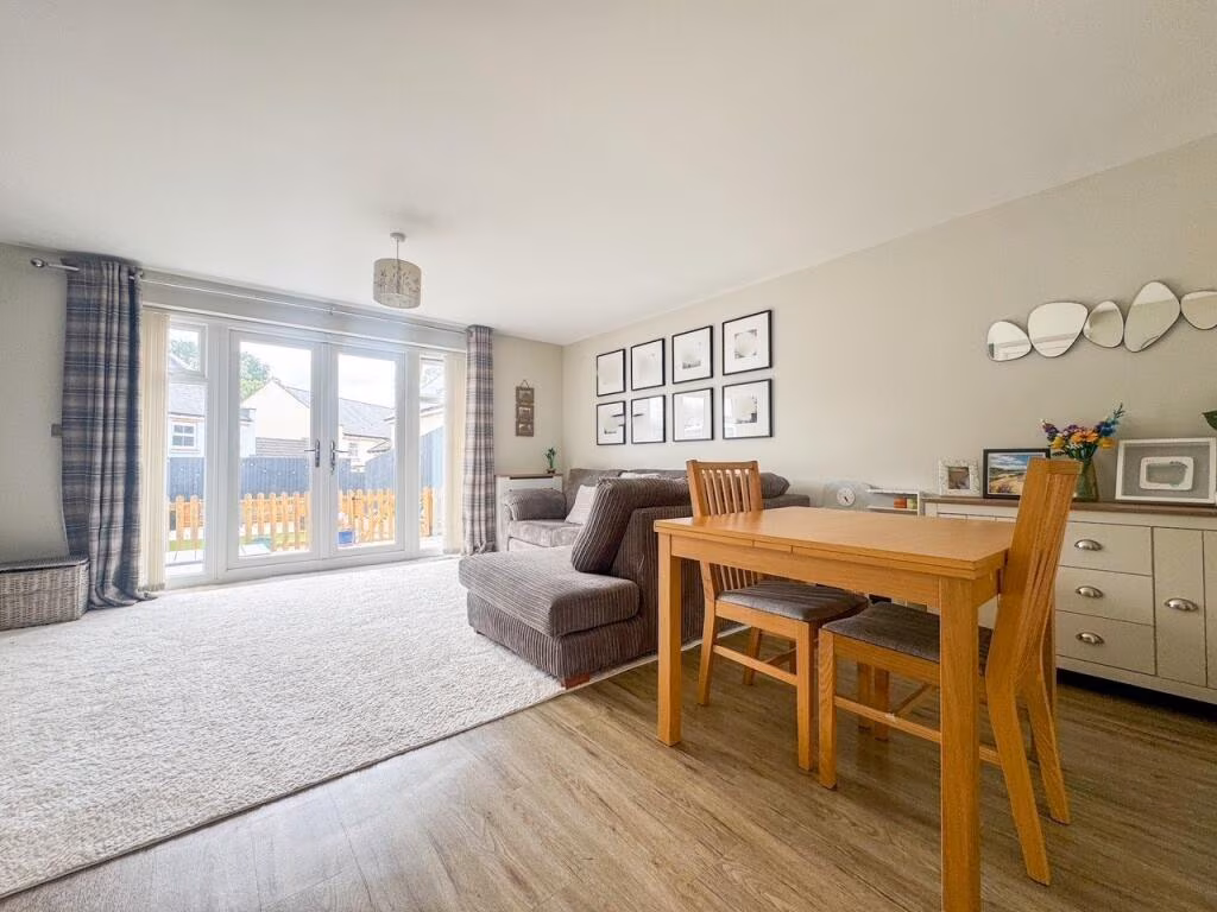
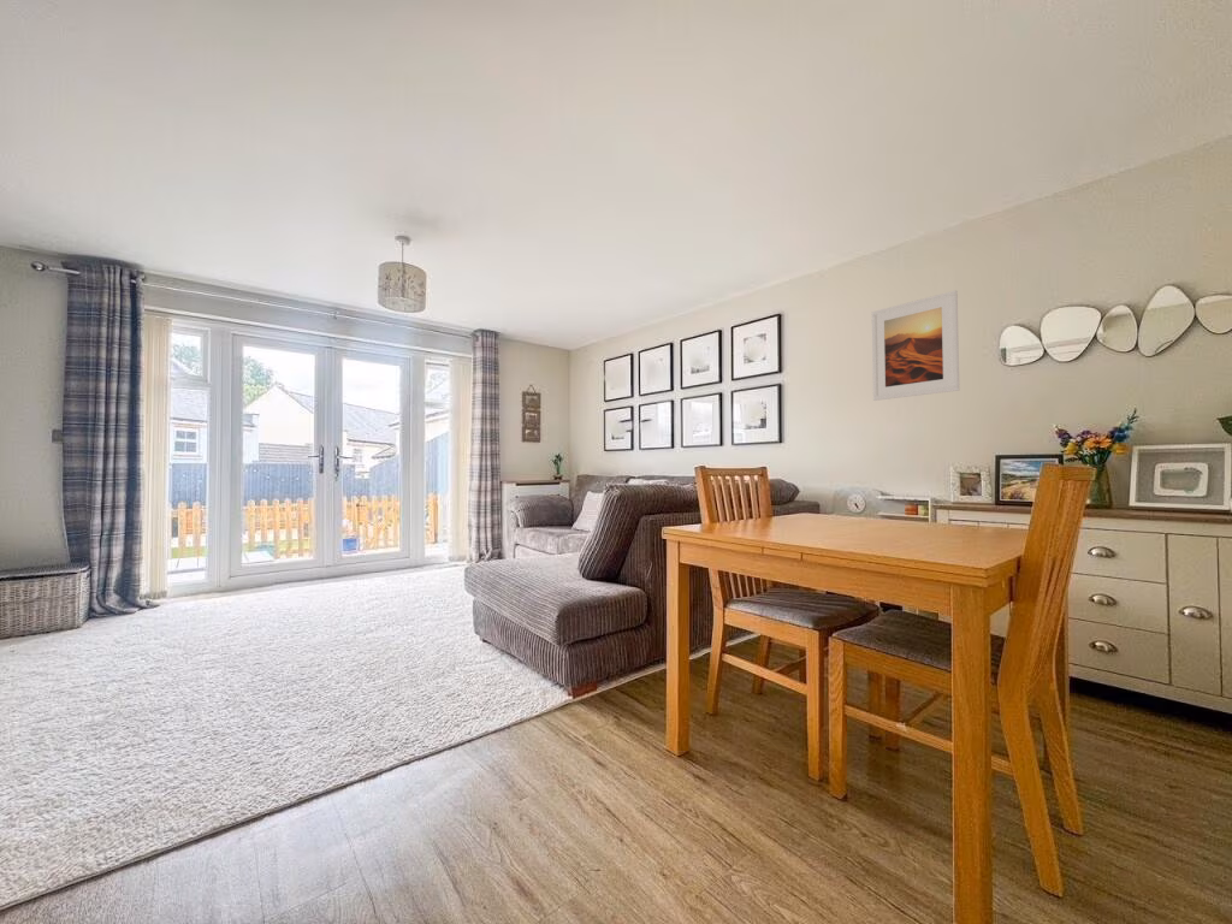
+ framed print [870,289,960,402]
